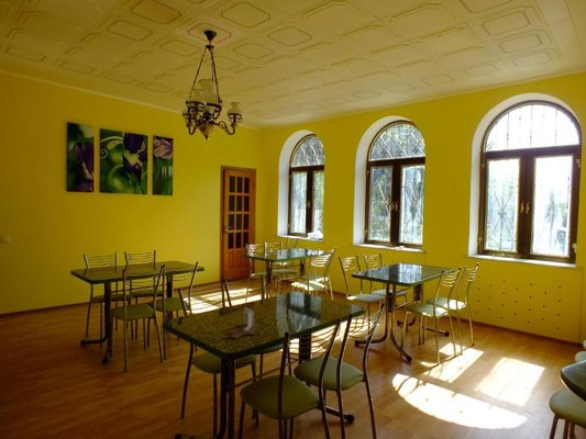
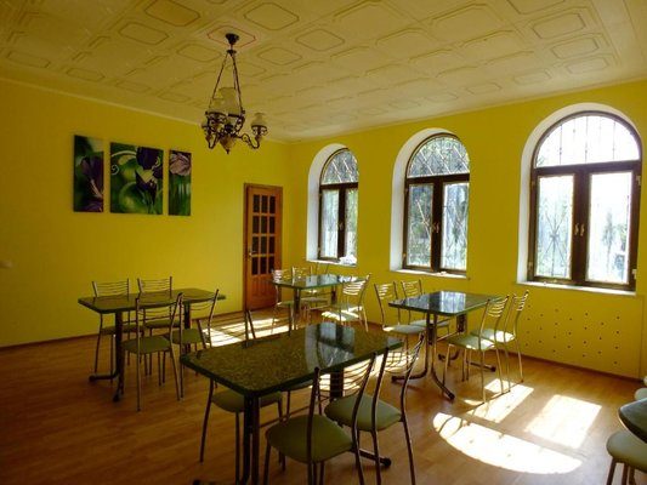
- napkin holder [228,306,258,340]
